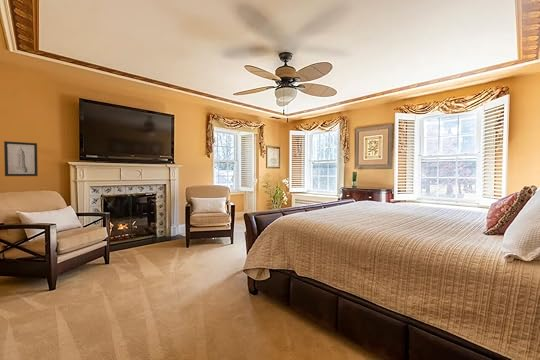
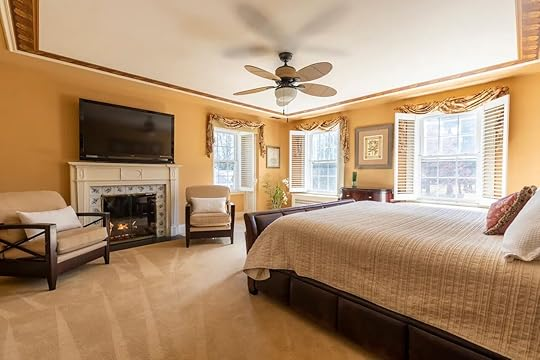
- wall art [3,140,39,177]
